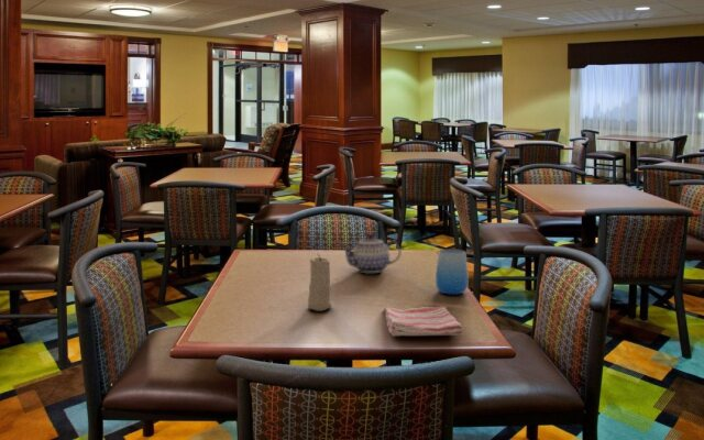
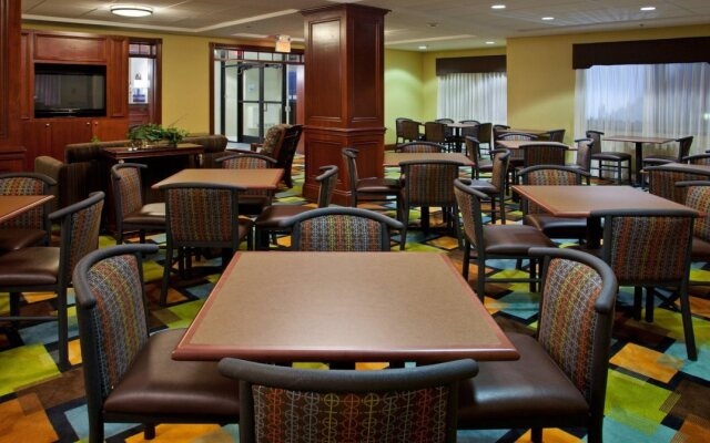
- dish towel [383,306,464,337]
- teapot [340,233,403,274]
- candle [307,252,333,312]
- cup [435,249,470,295]
